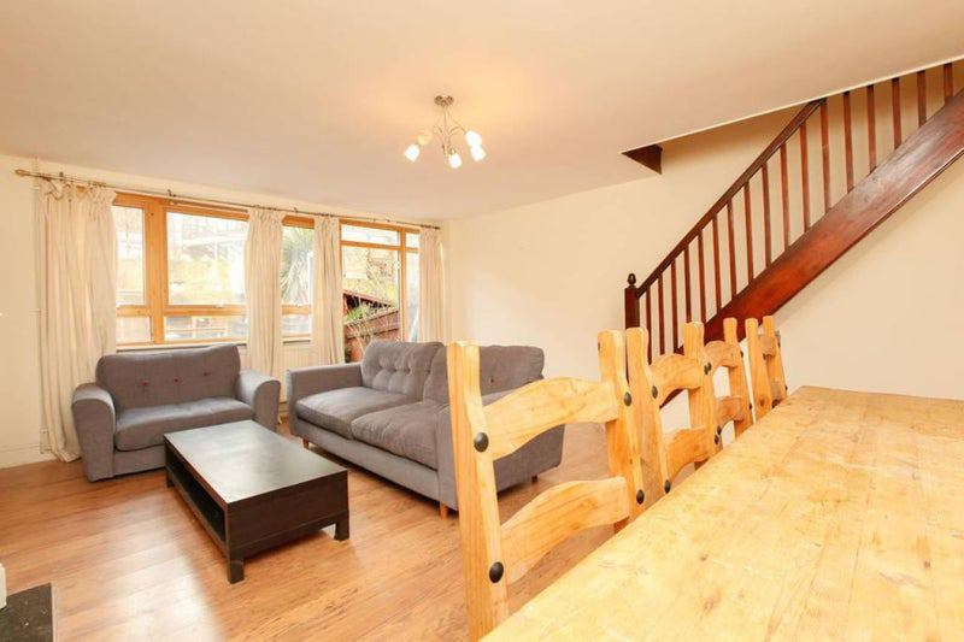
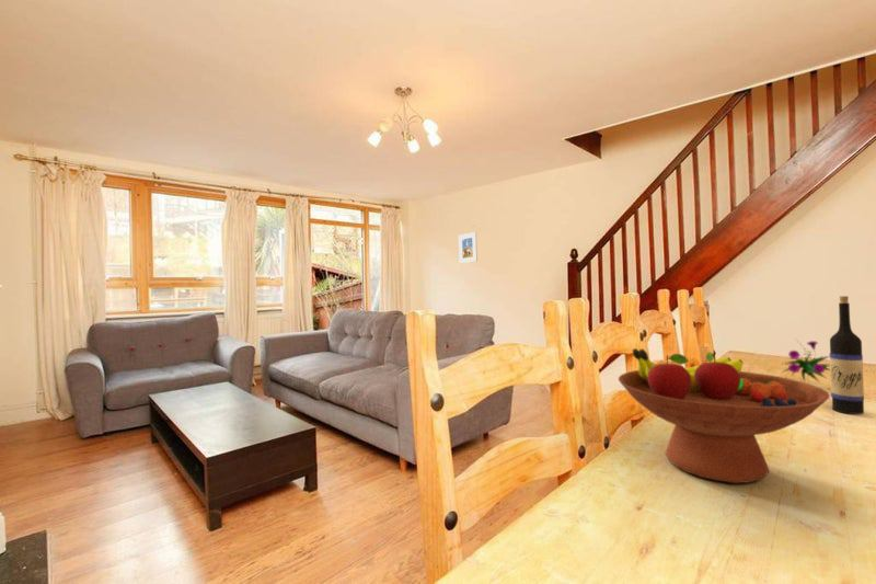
+ flower [779,337,830,383]
+ wine bottle [829,295,865,415]
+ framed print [458,231,479,264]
+ fruit bowl [618,347,831,484]
